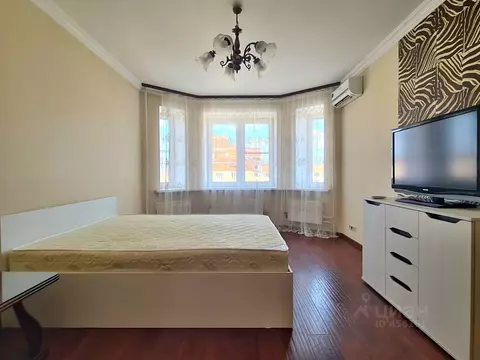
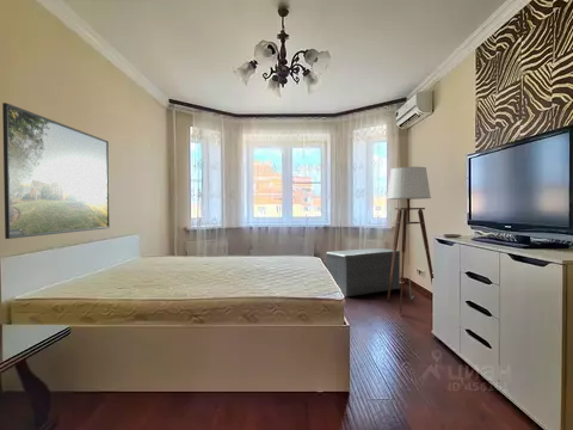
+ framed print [1,102,111,240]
+ floor lamp [386,166,435,315]
+ bench [325,247,401,297]
